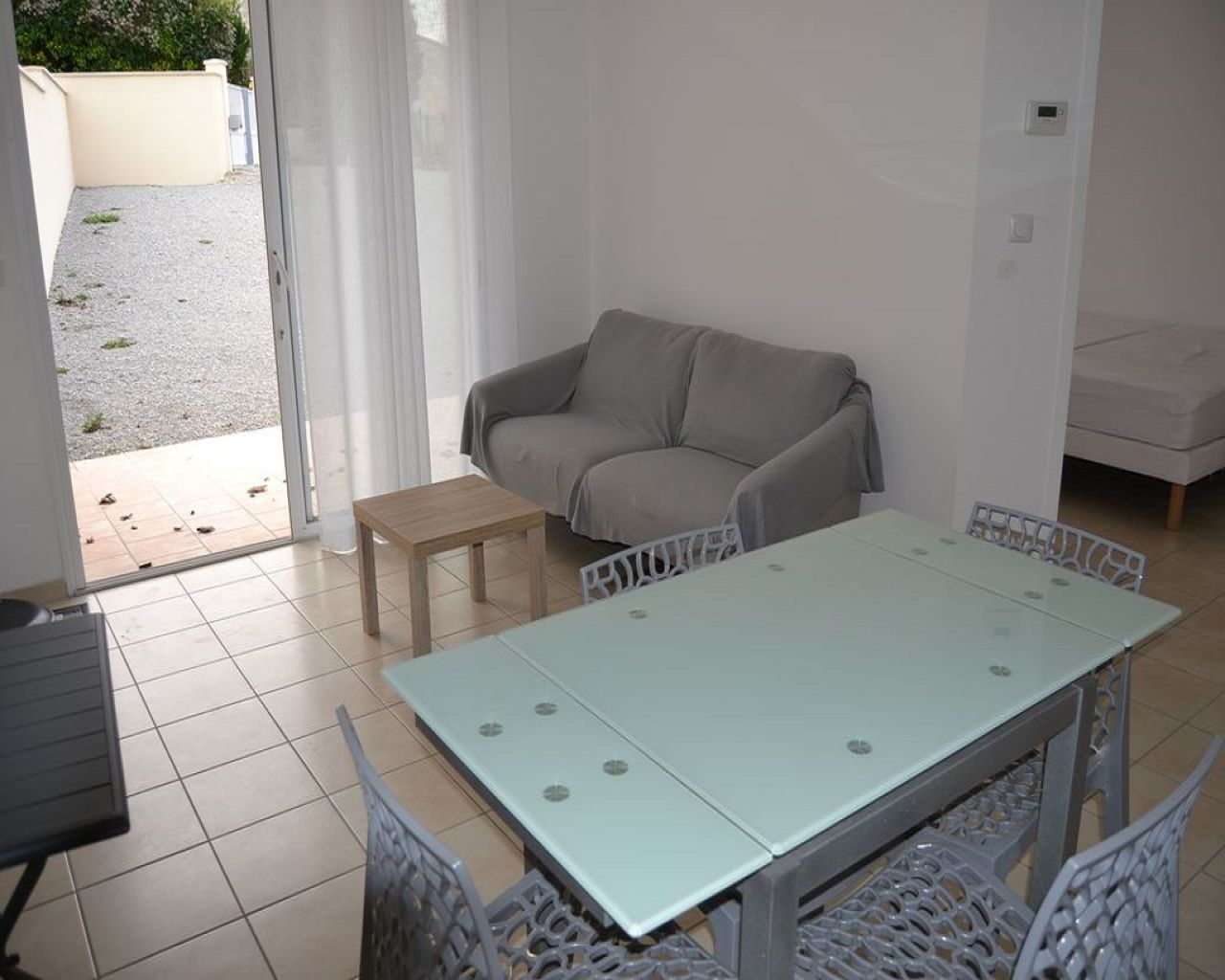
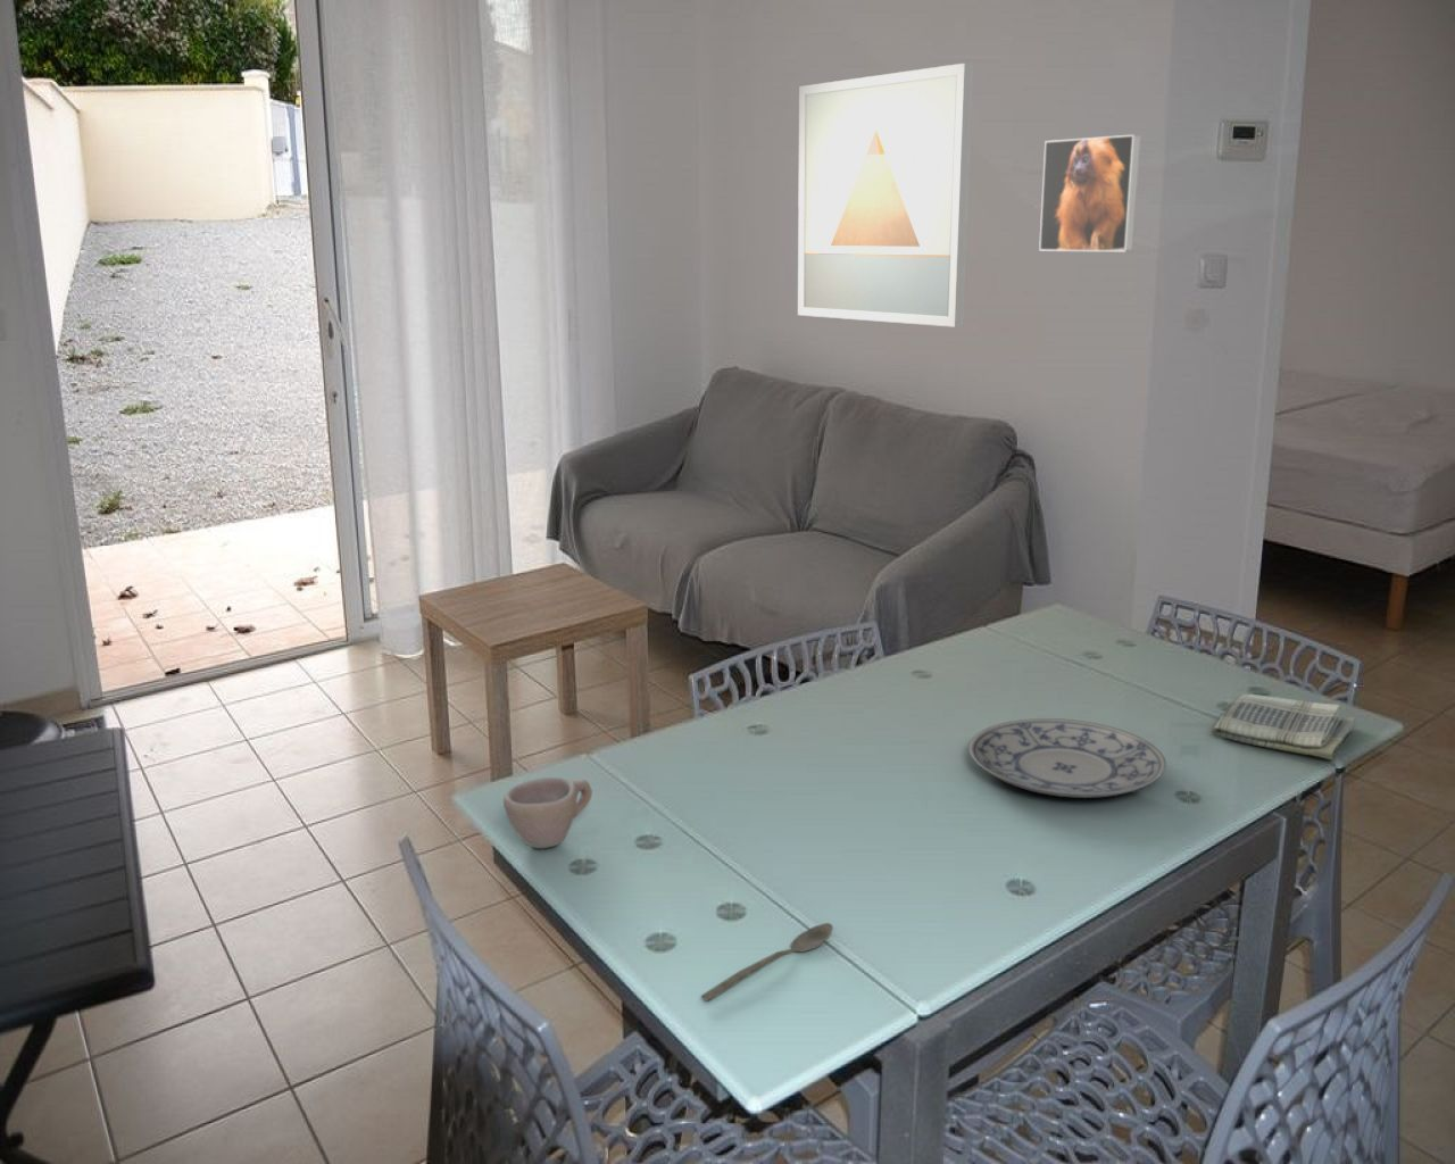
+ plate [968,717,1168,799]
+ cup [502,777,594,849]
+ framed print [1038,133,1143,253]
+ spoon [701,922,834,1002]
+ wall art [797,63,975,329]
+ dish towel [1212,694,1358,760]
